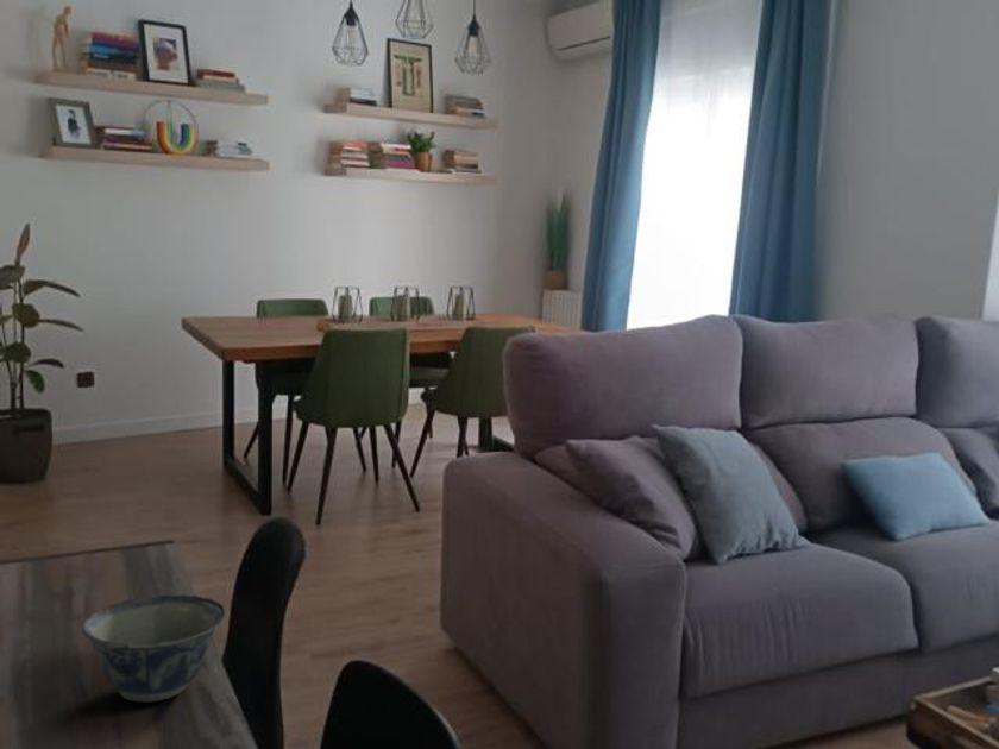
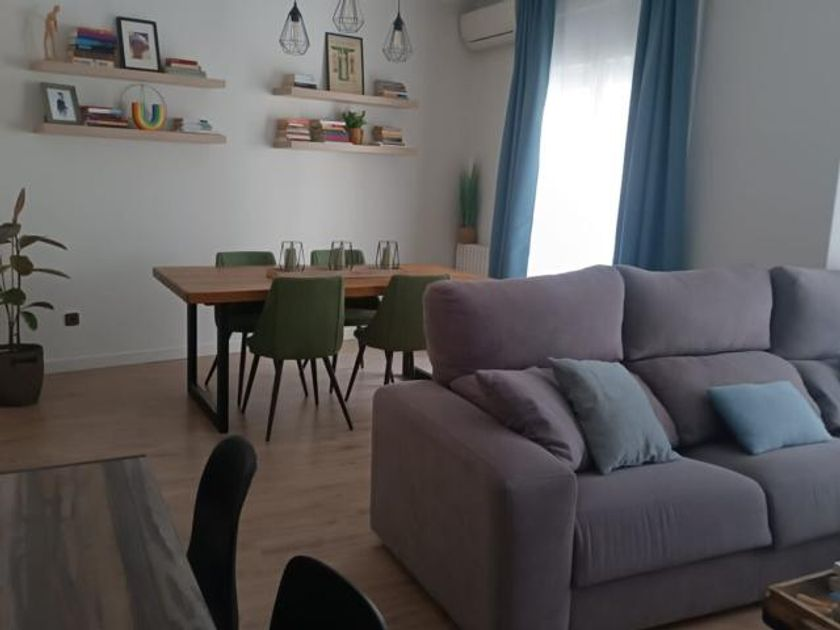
- bowl [81,593,226,703]
